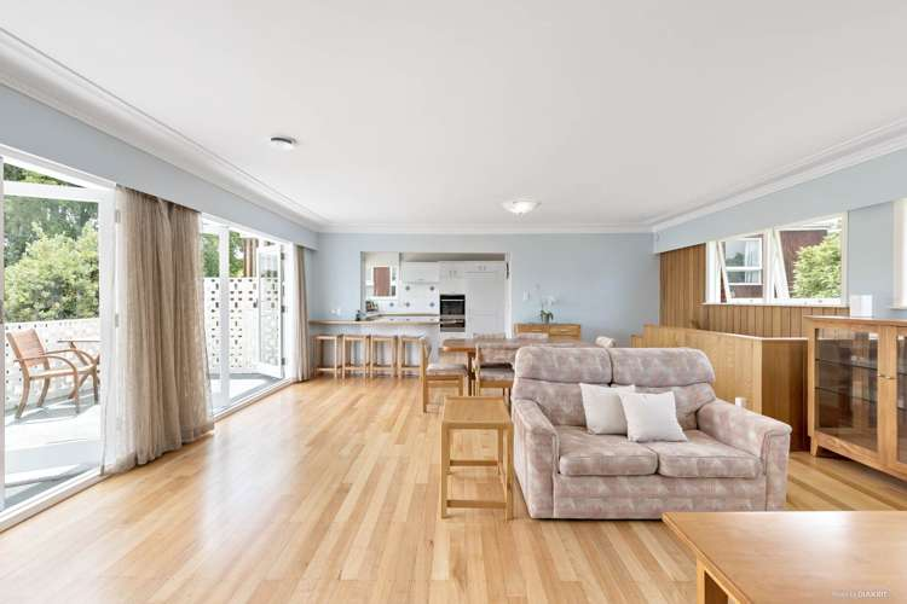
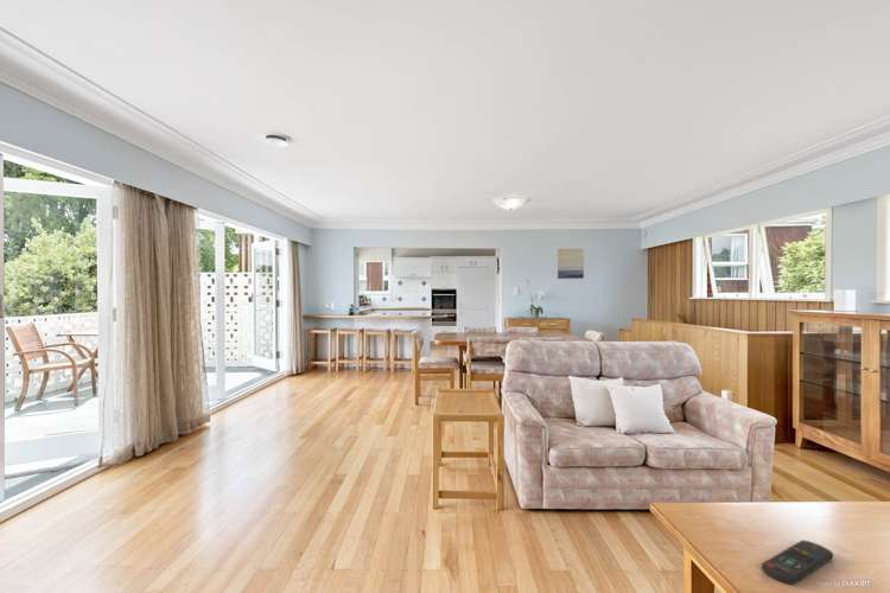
+ wall art [557,248,585,280]
+ remote control [761,538,834,586]
